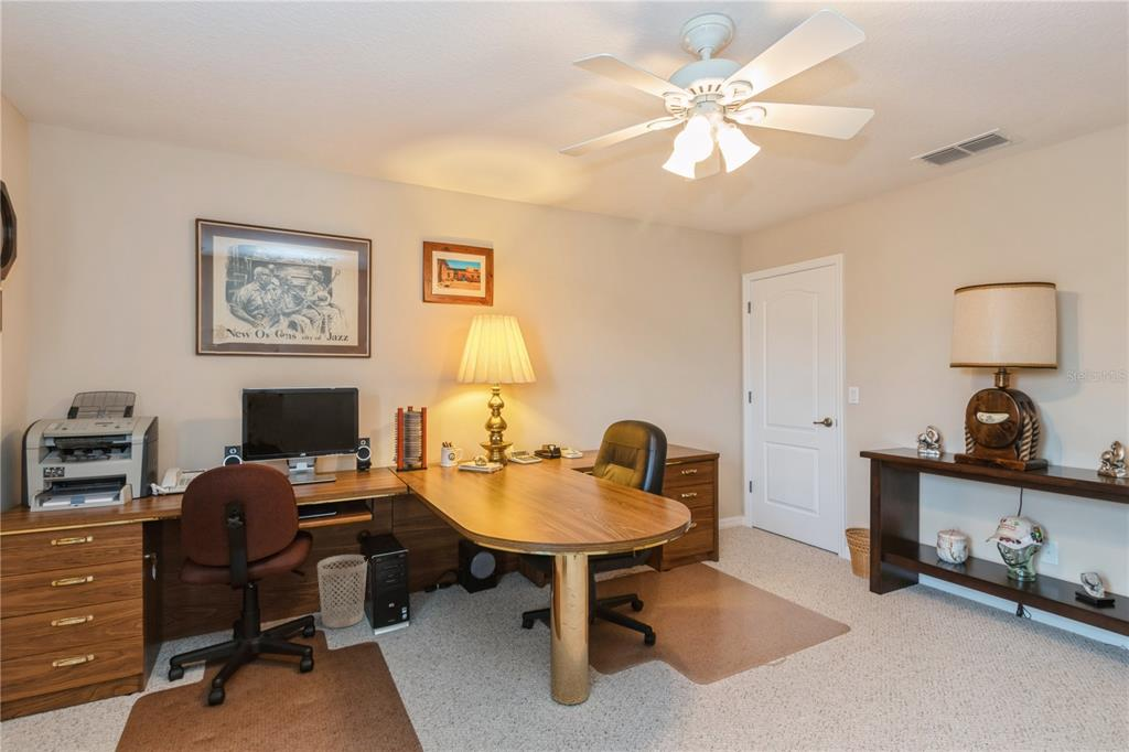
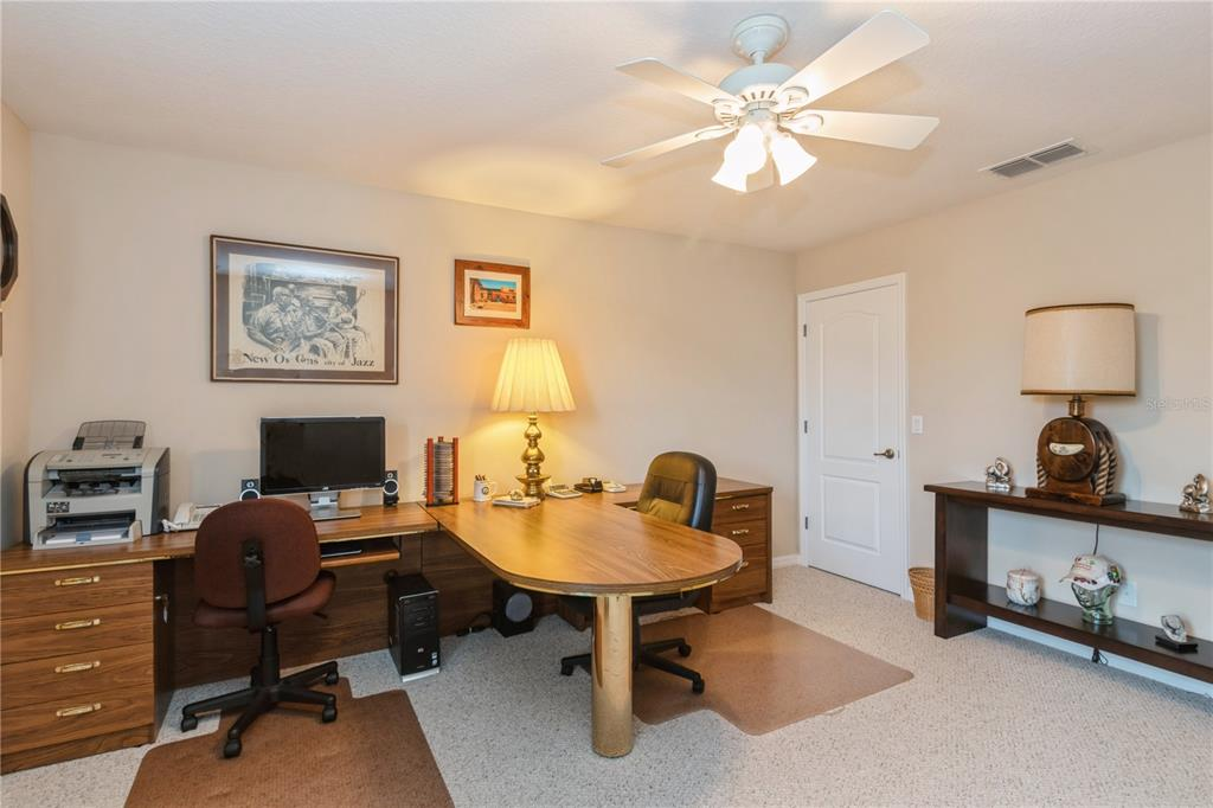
- wastebasket [316,554,368,630]
